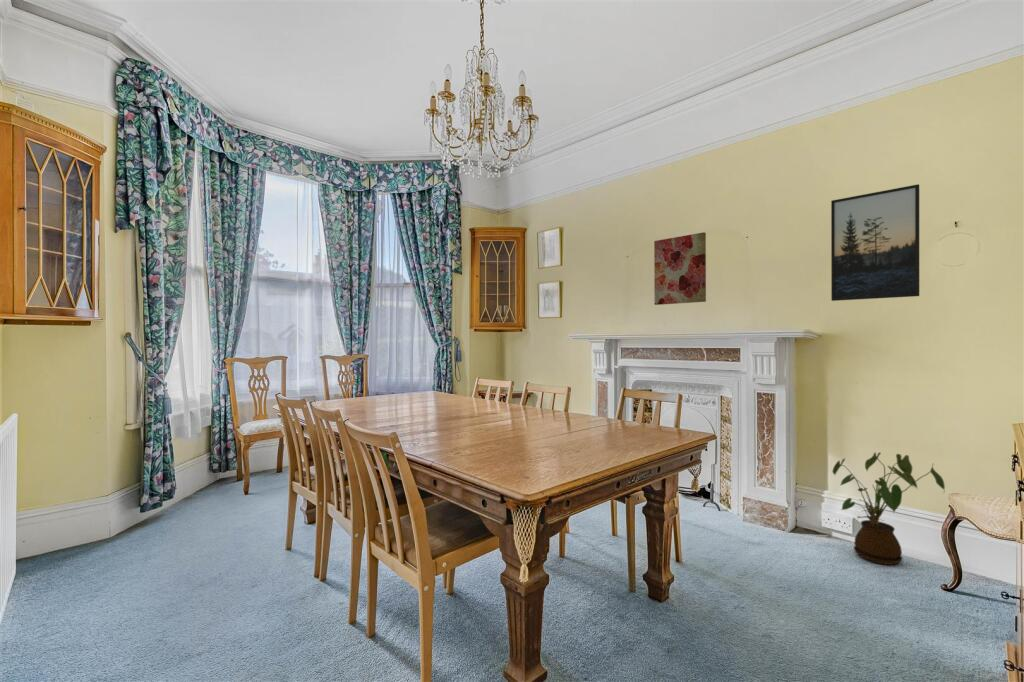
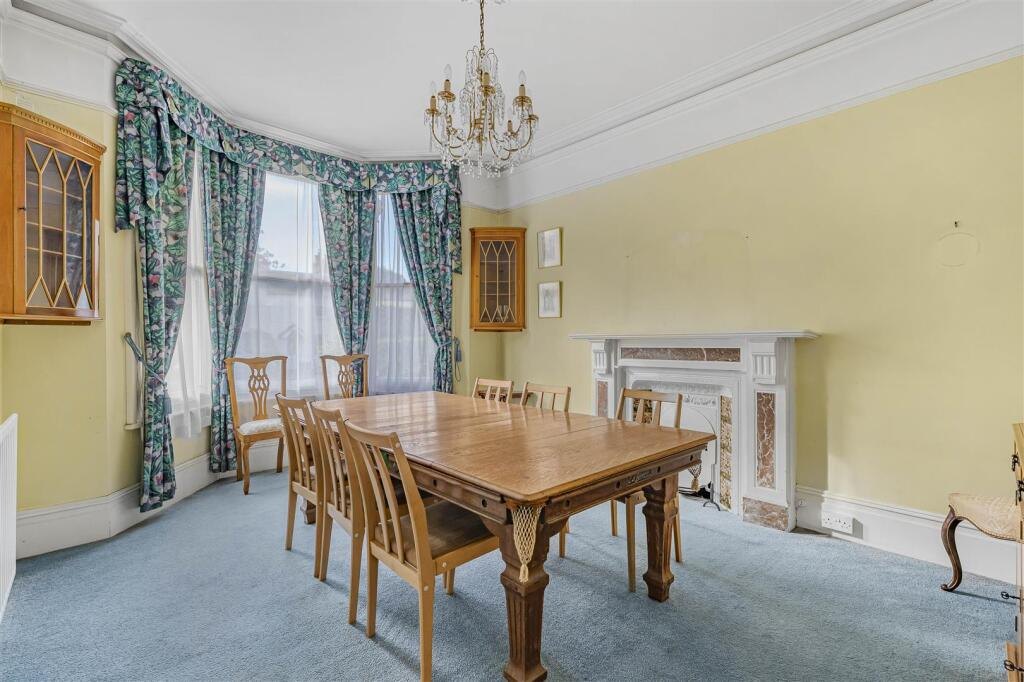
- house plant [831,451,946,566]
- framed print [830,183,920,302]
- wall art [653,231,707,306]
